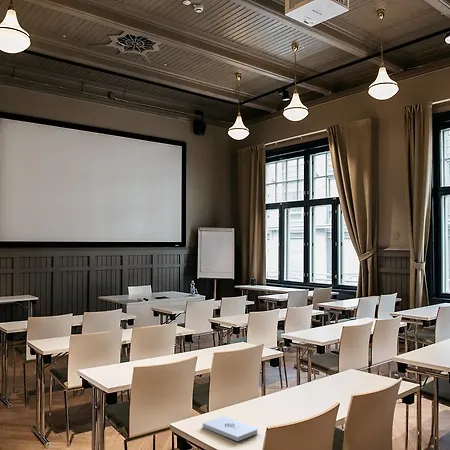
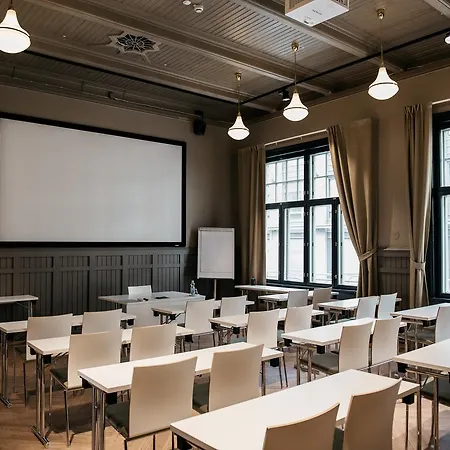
- notepad [202,415,259,442]
